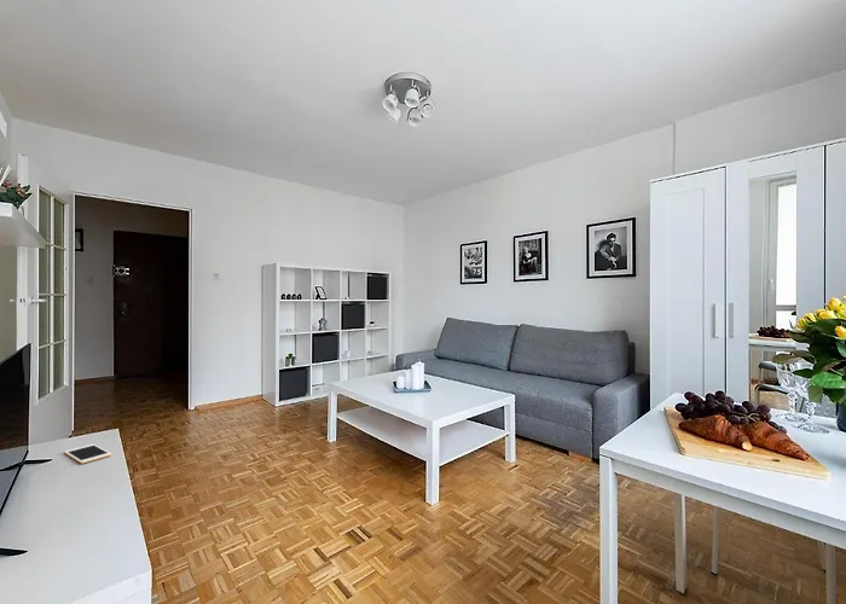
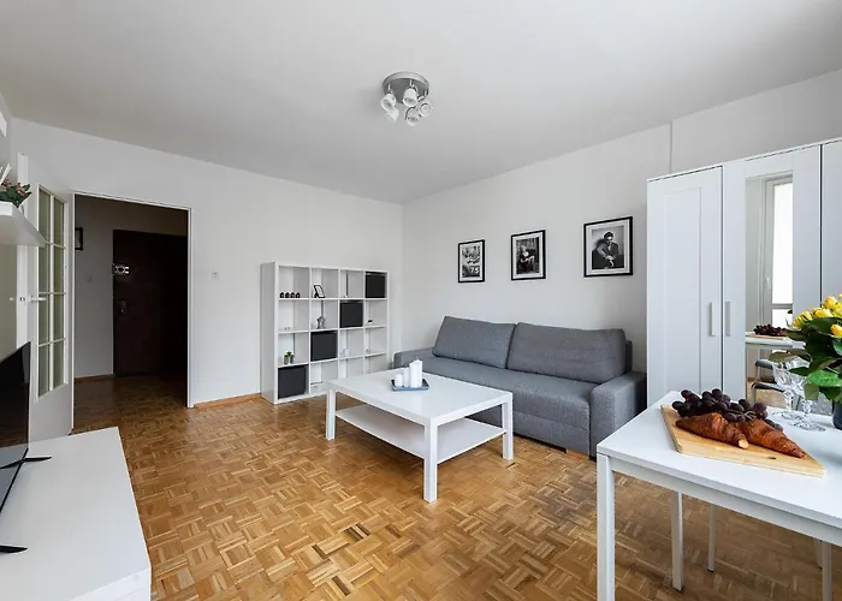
- cell phone [63,443,112,465]
